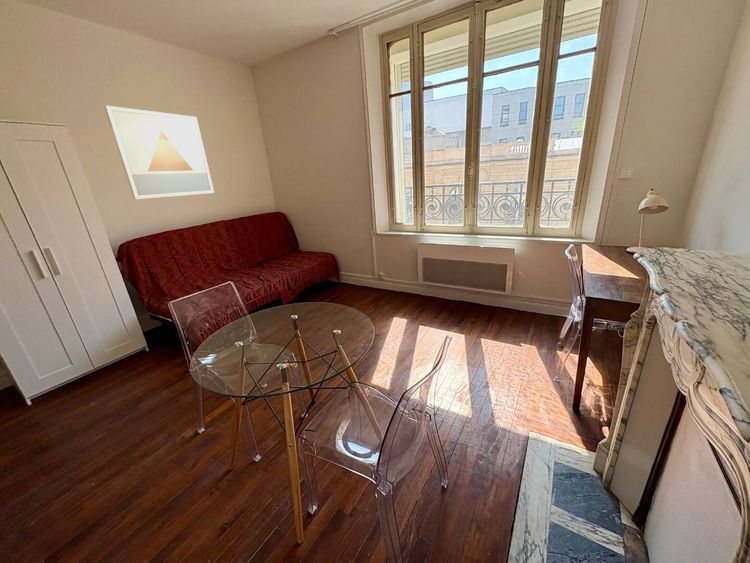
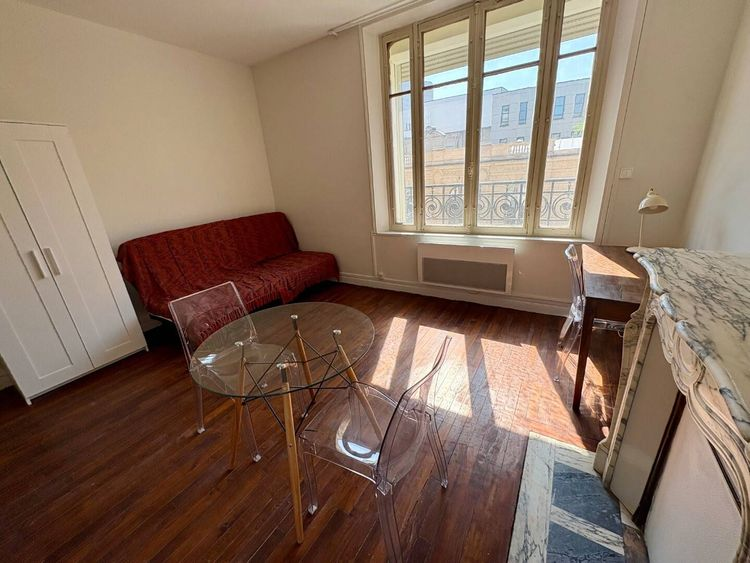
- wall art [103,105,215,200]
